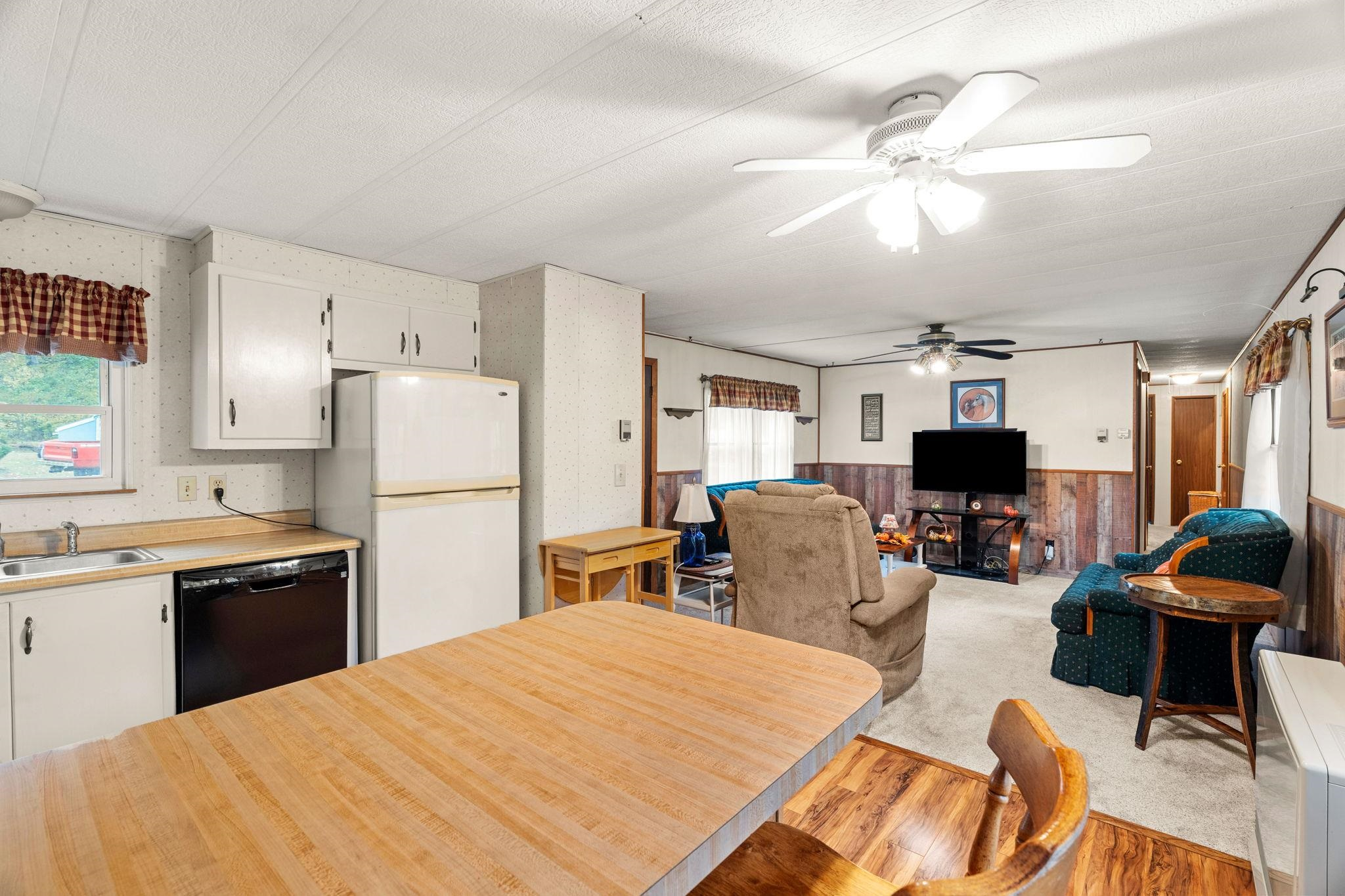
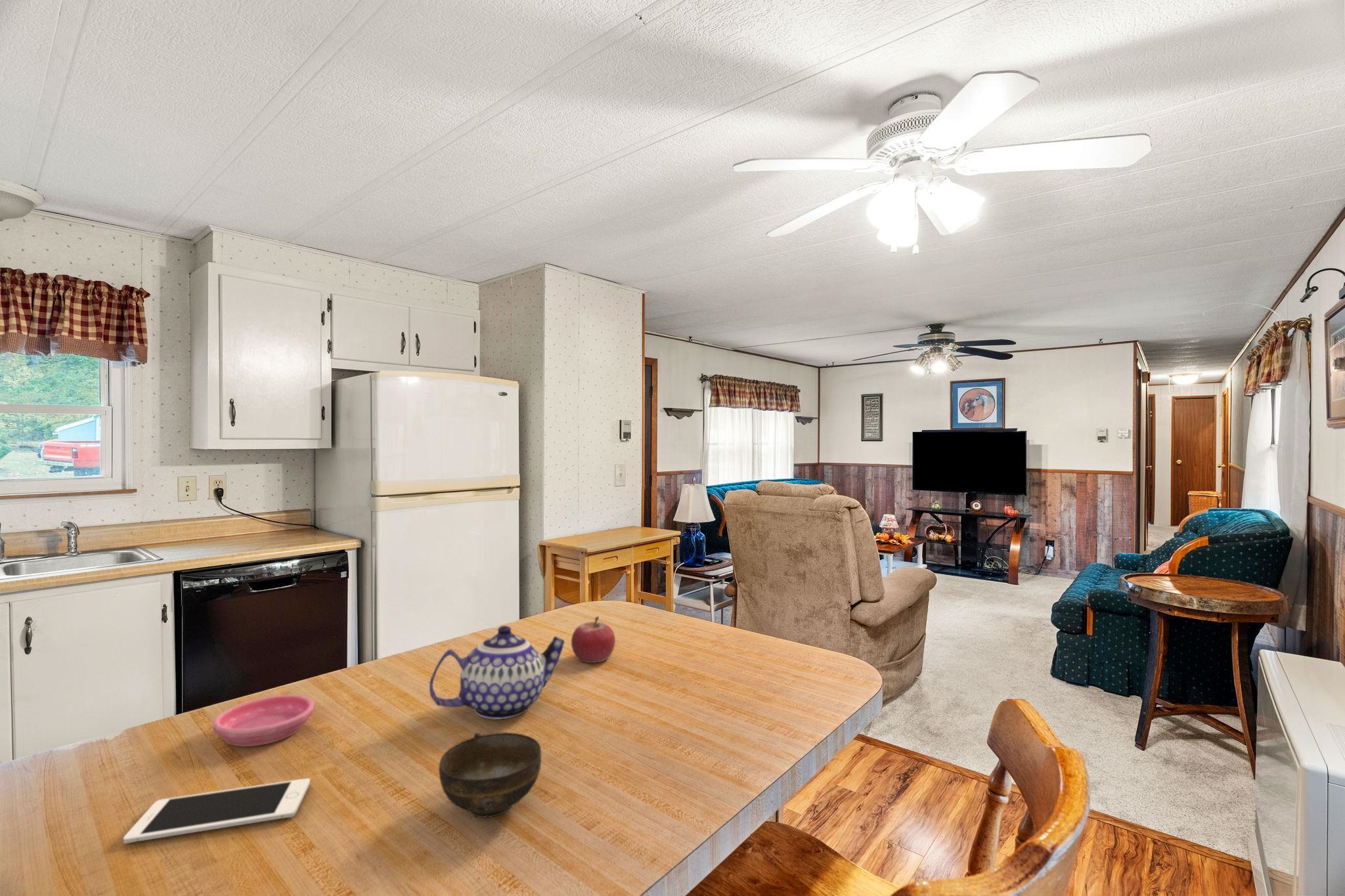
+ cup [438,731,542,819]
+ saucer [212,694,315,747]
+ teapot [429,625,565,720]
+ fruit [571,616,616,664]
+ cell phone [123,778,311,844]
